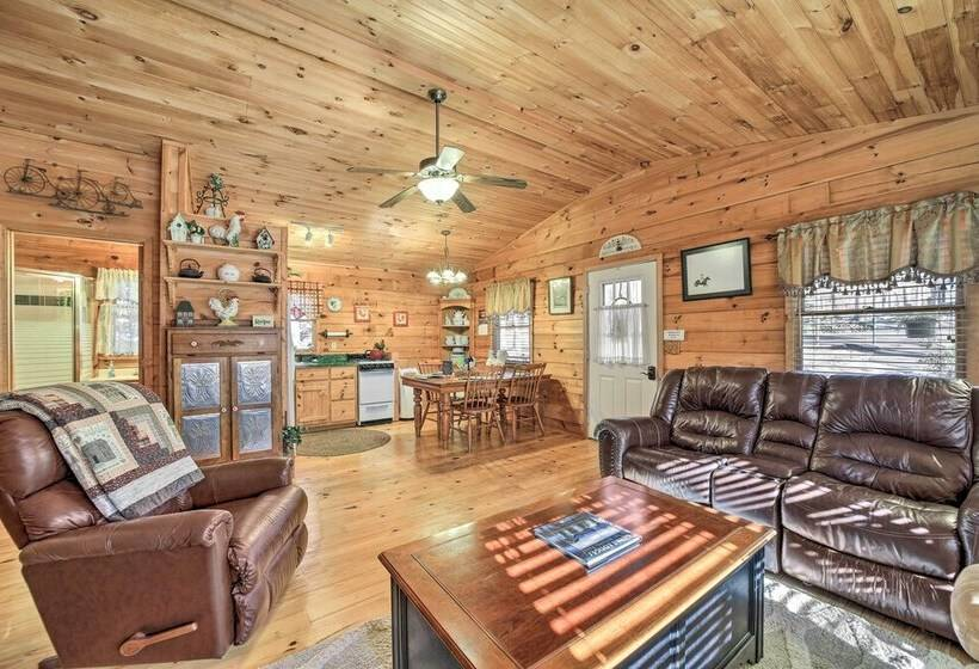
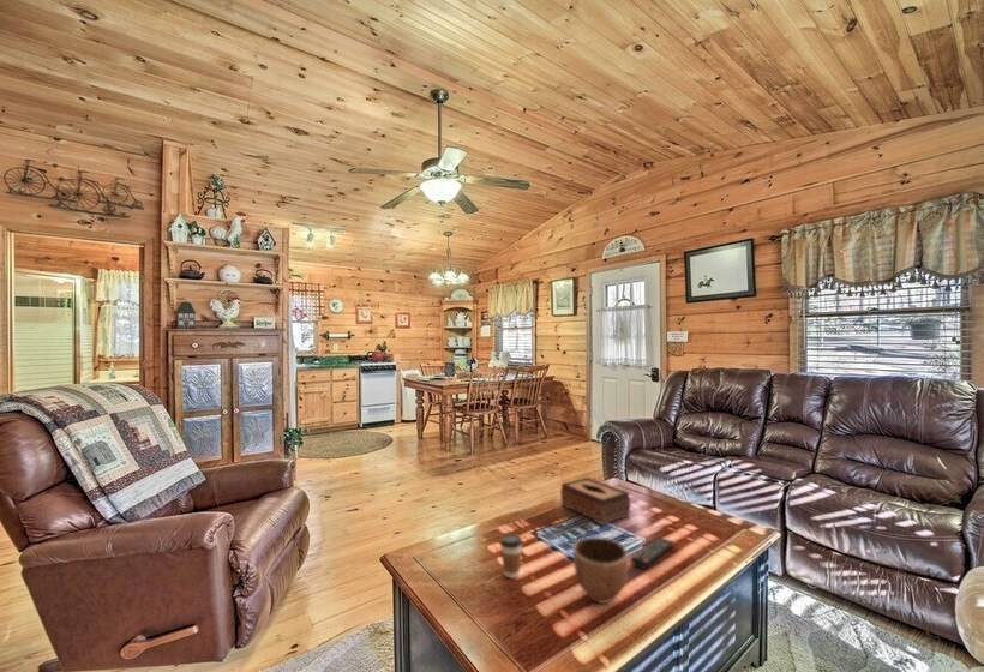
+ remote control [629,535,676,570]
+ decorative bowl [571,535,630,605]
+ tissue box [559,476,631,527]
+ coffee cup [499,533,523,580]
